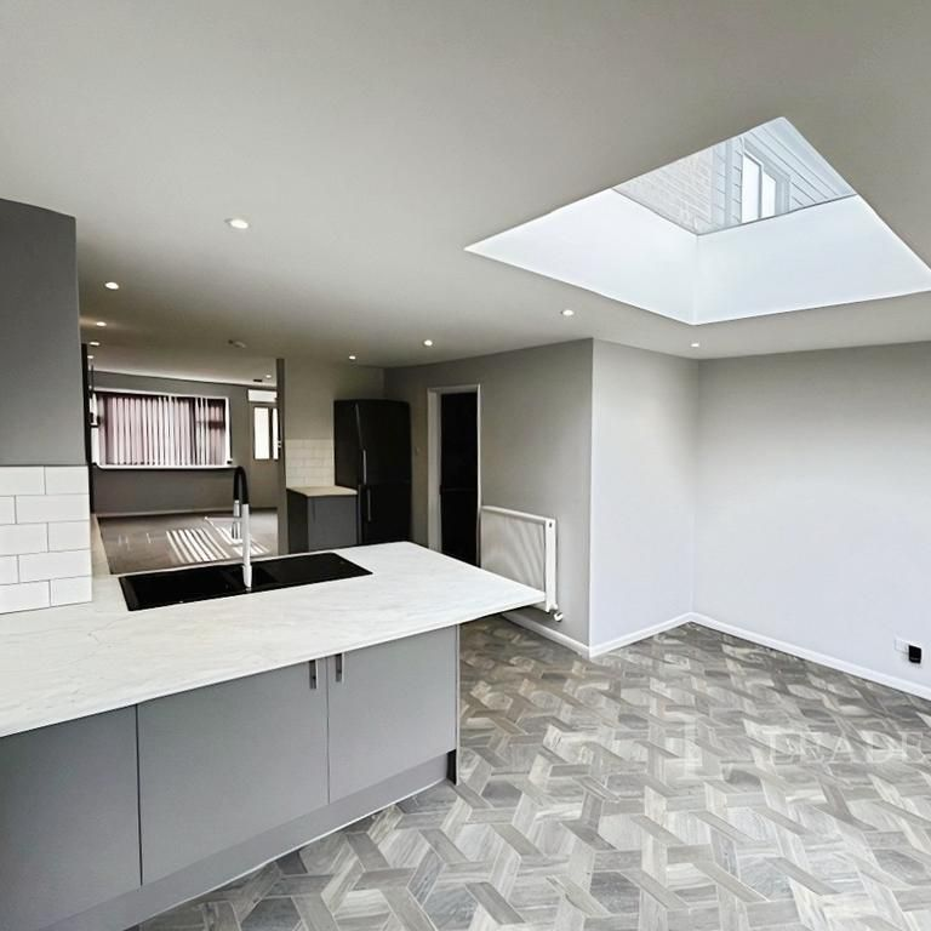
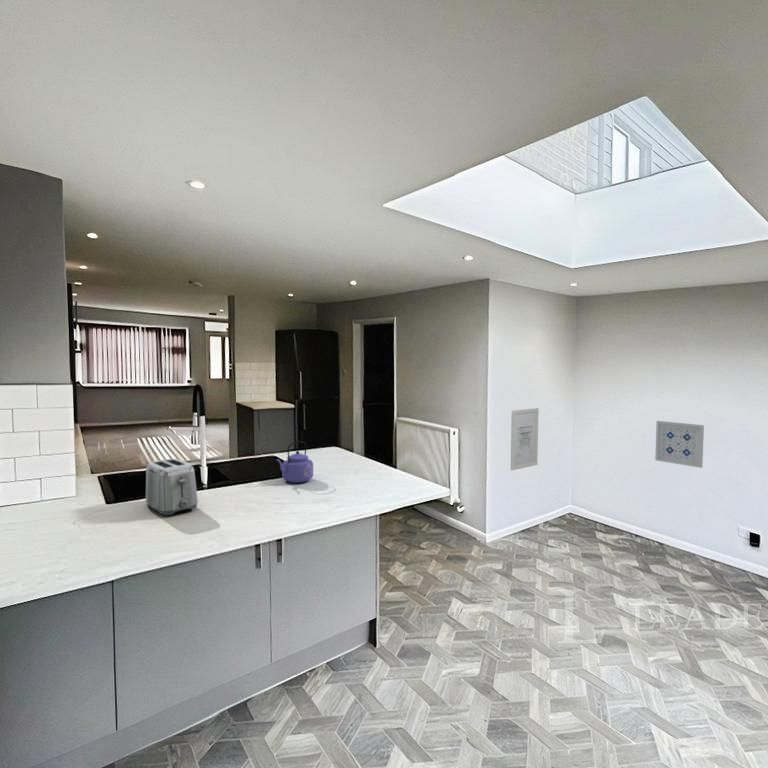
+ wall art [510,407,540,471]
+ kettle [275,440,314,484]
+ toaster [145,458,199,517]
+ wall art [654,420,705,469]
